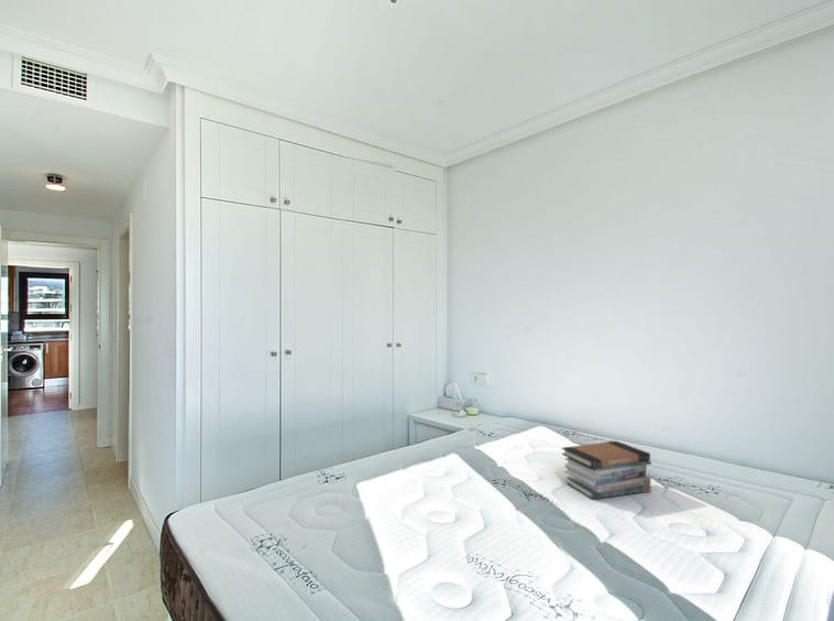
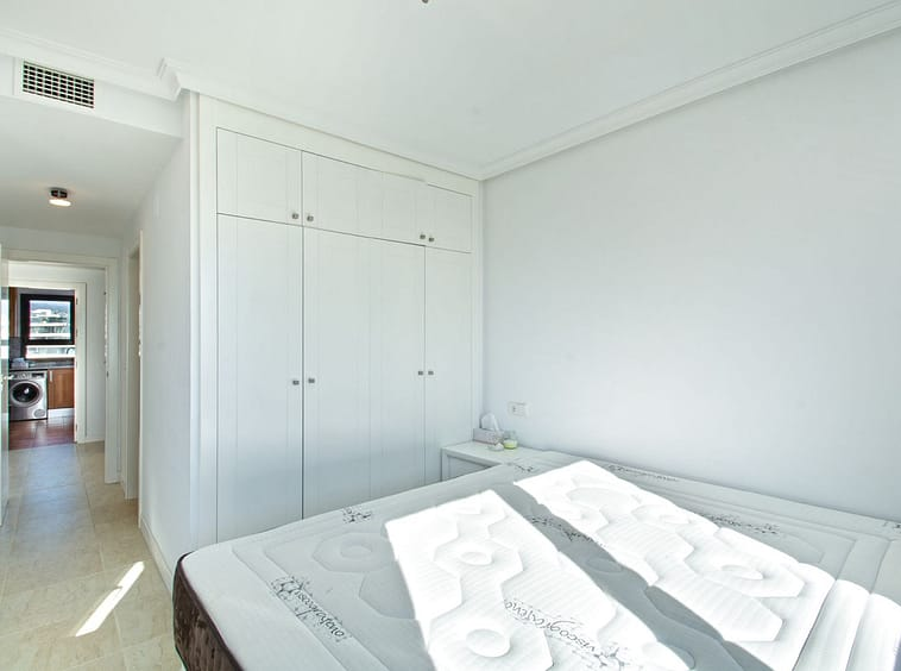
- book stack [560,440,652,500]
